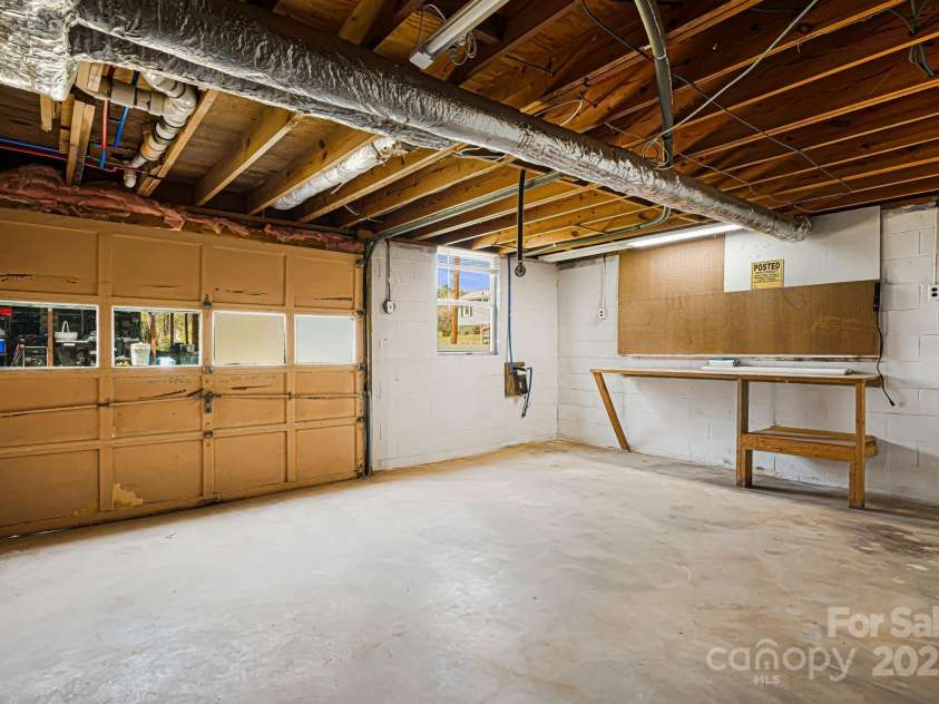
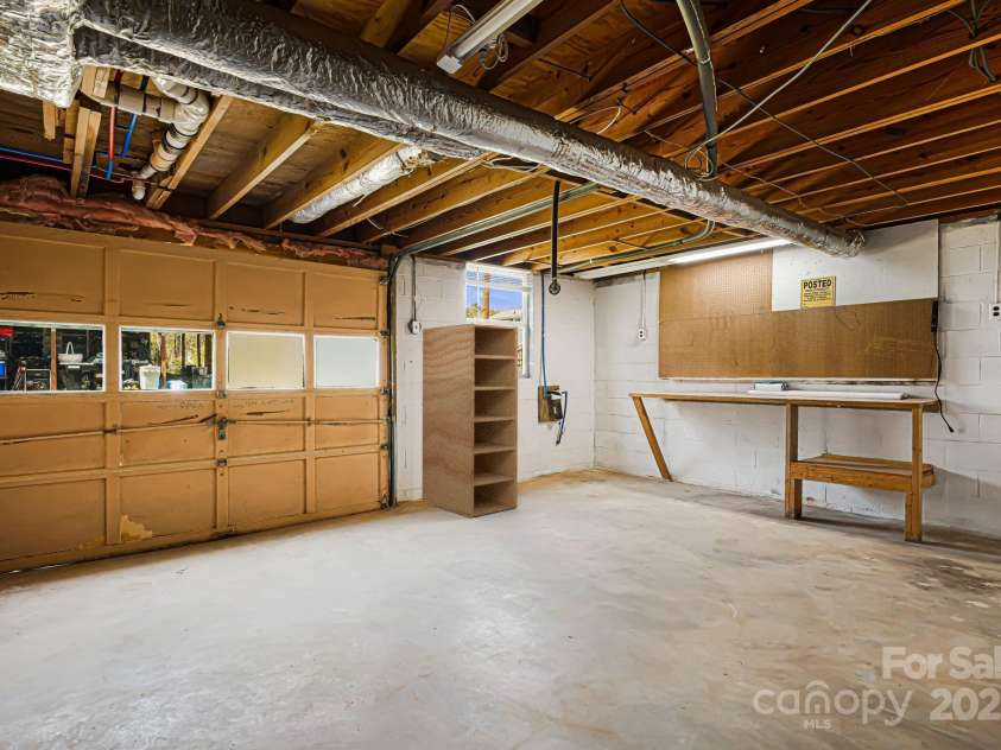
+ bookshelf [420,323,519,520]
